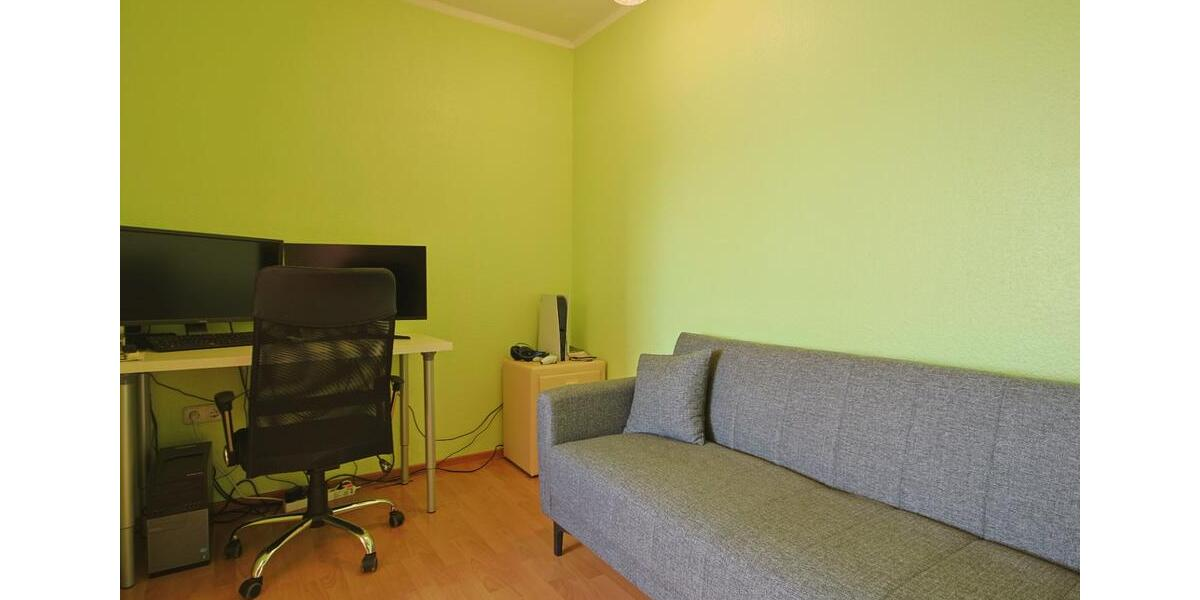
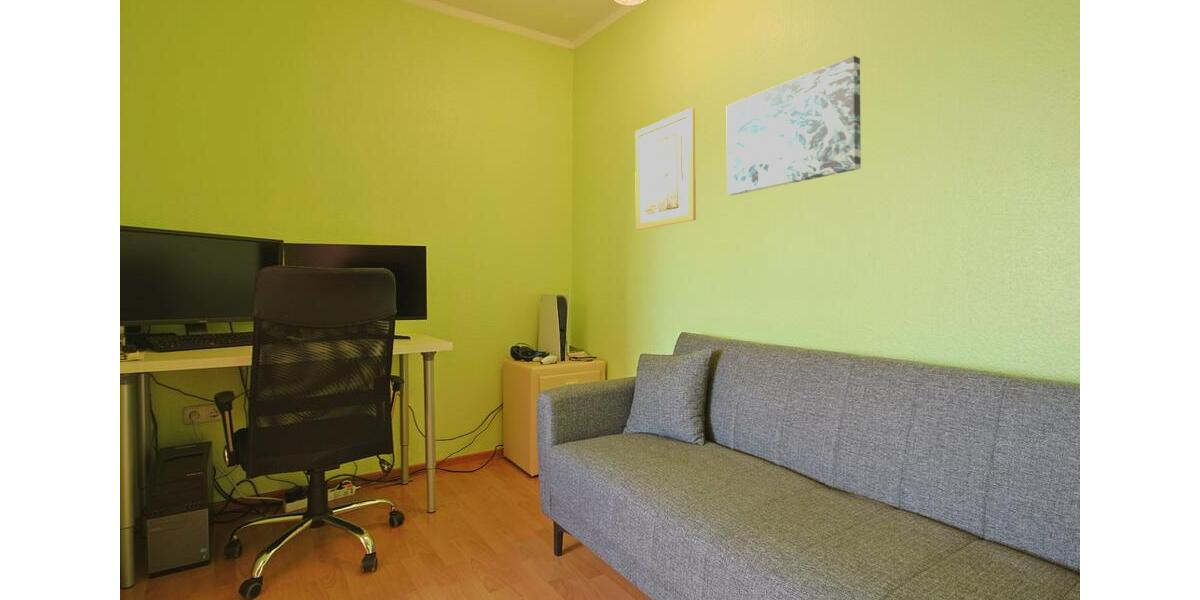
+ wall art [726,55,862,196]
+ wall art [634,107,697,231]
